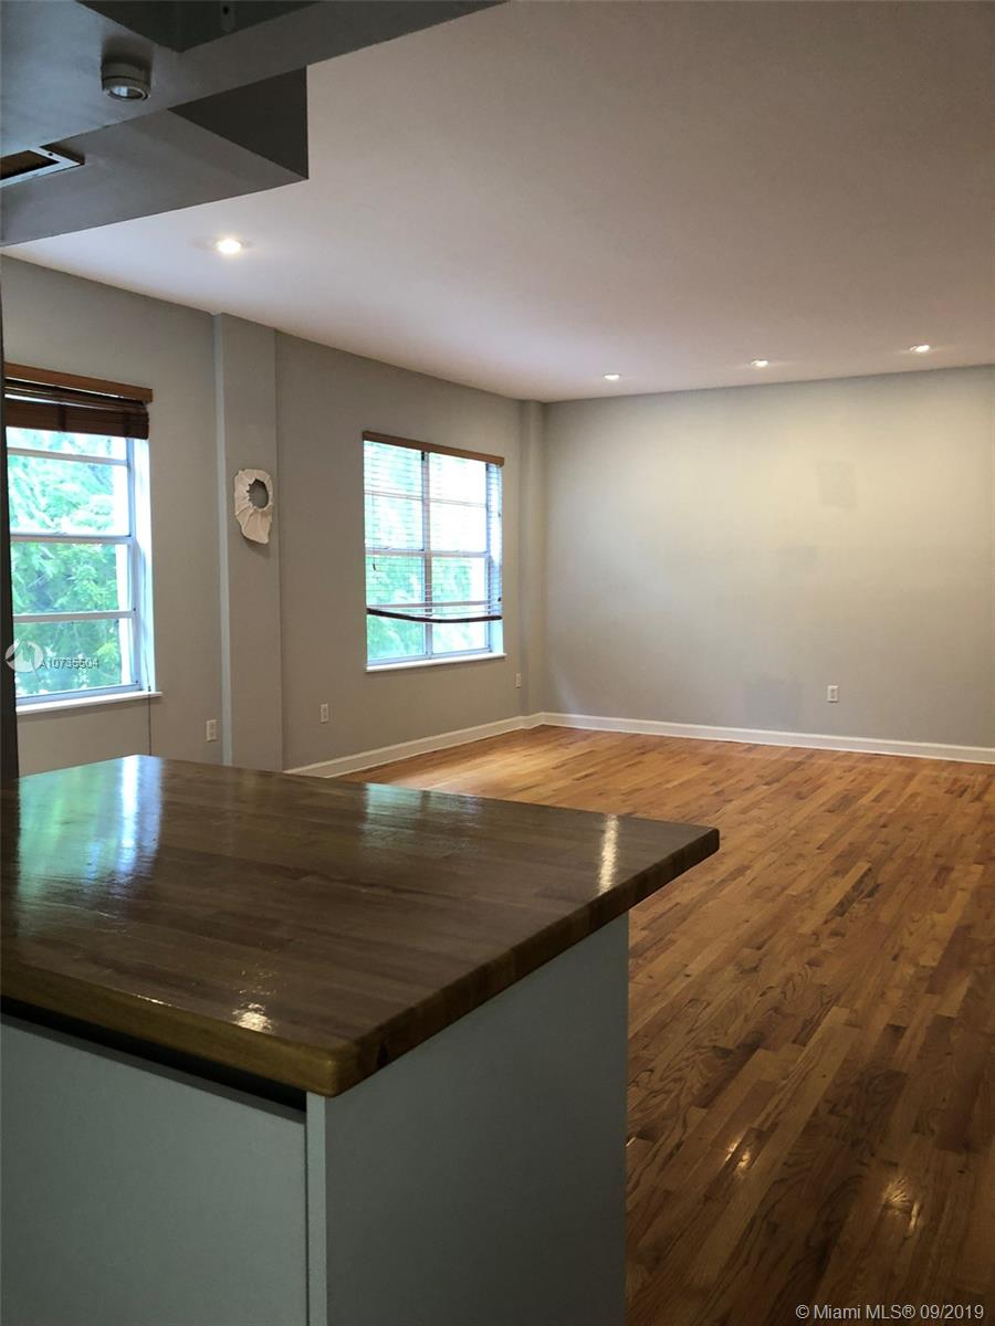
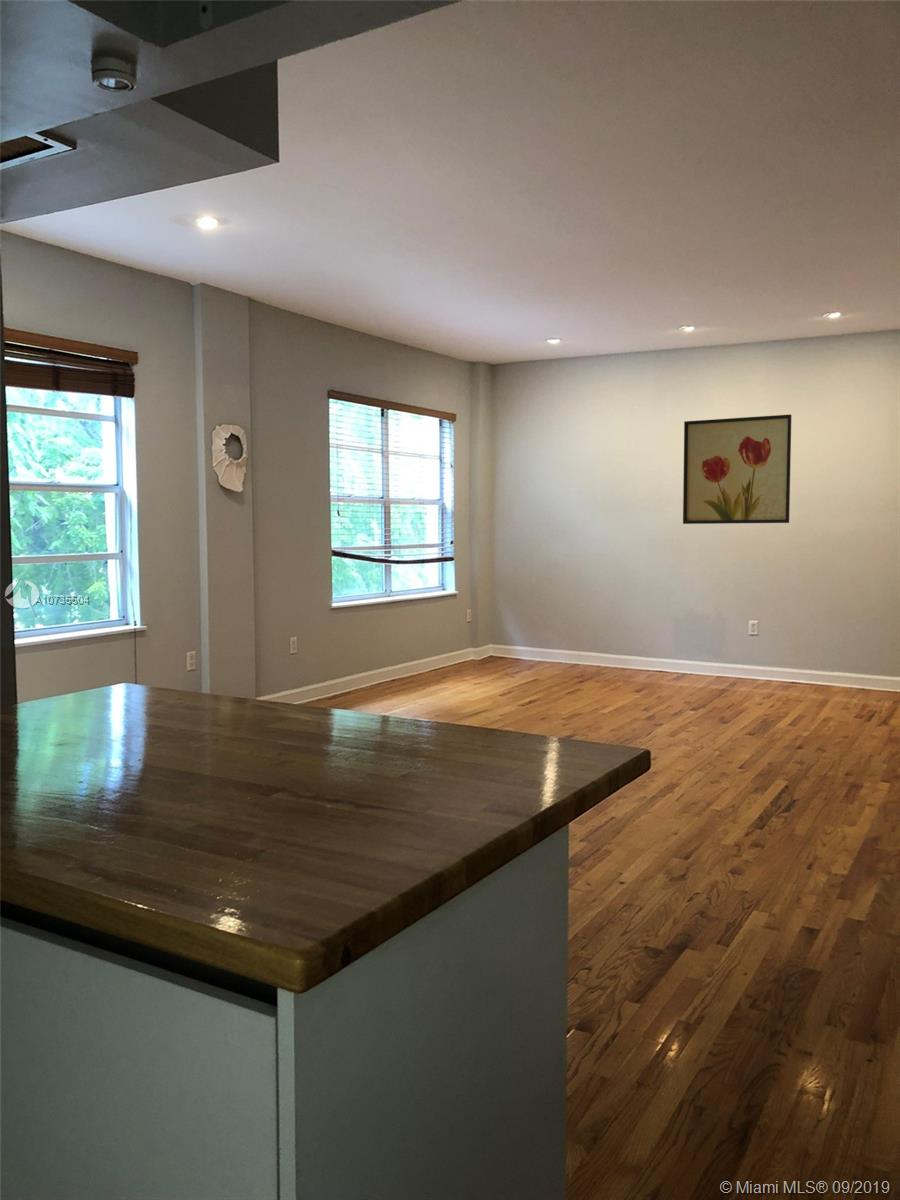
+ wall art [682,413,792,525]
